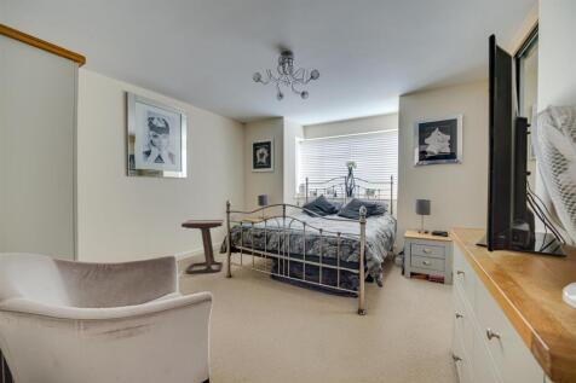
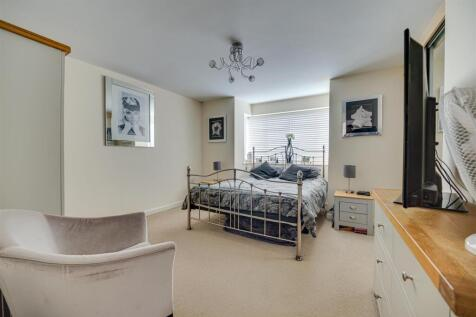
- side table [178,219,225,278]
